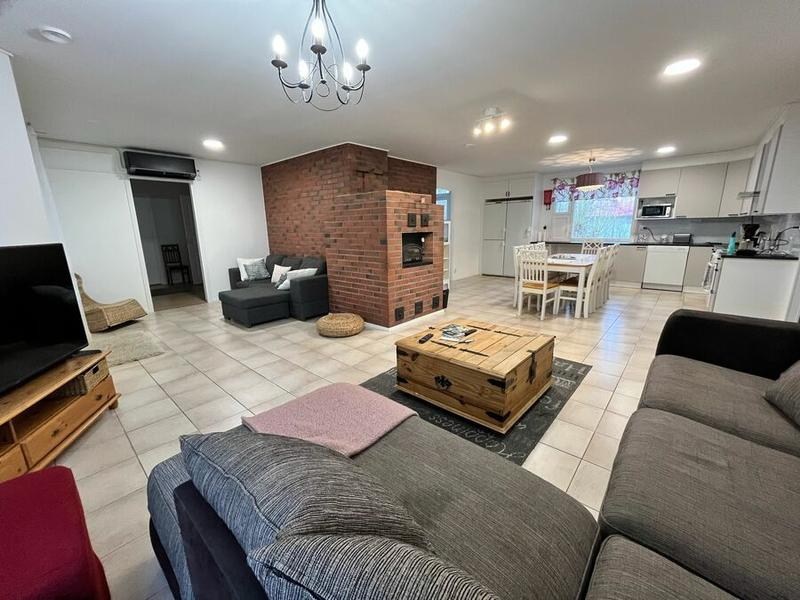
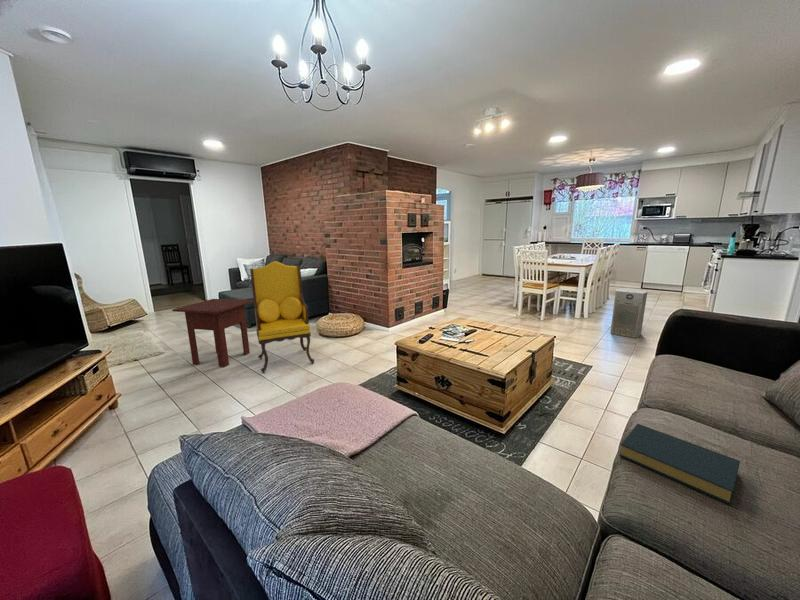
+ side table [171,298,254,368]
+ armchair [249,260,316,374]
+ hardback book [618,423,741,506]
+ fan [610,287,648,339]
